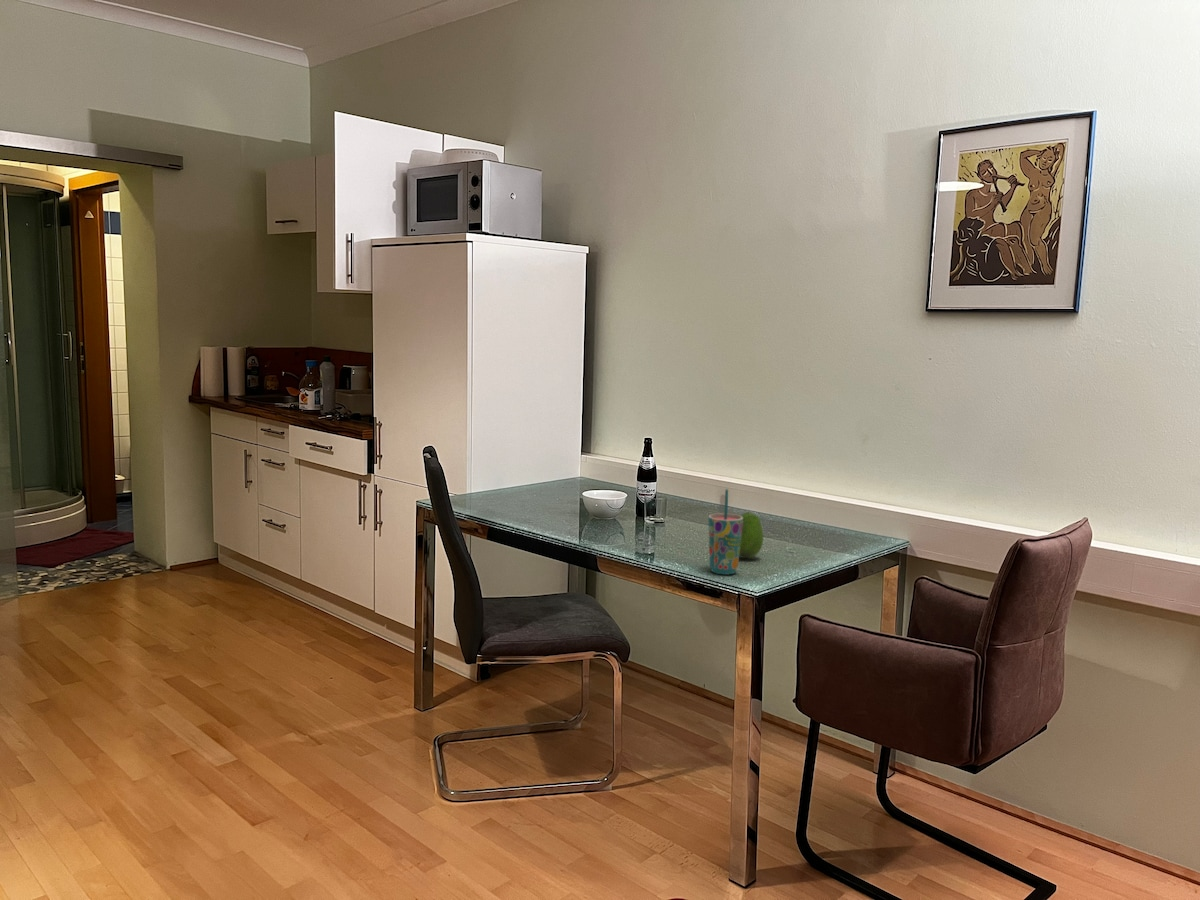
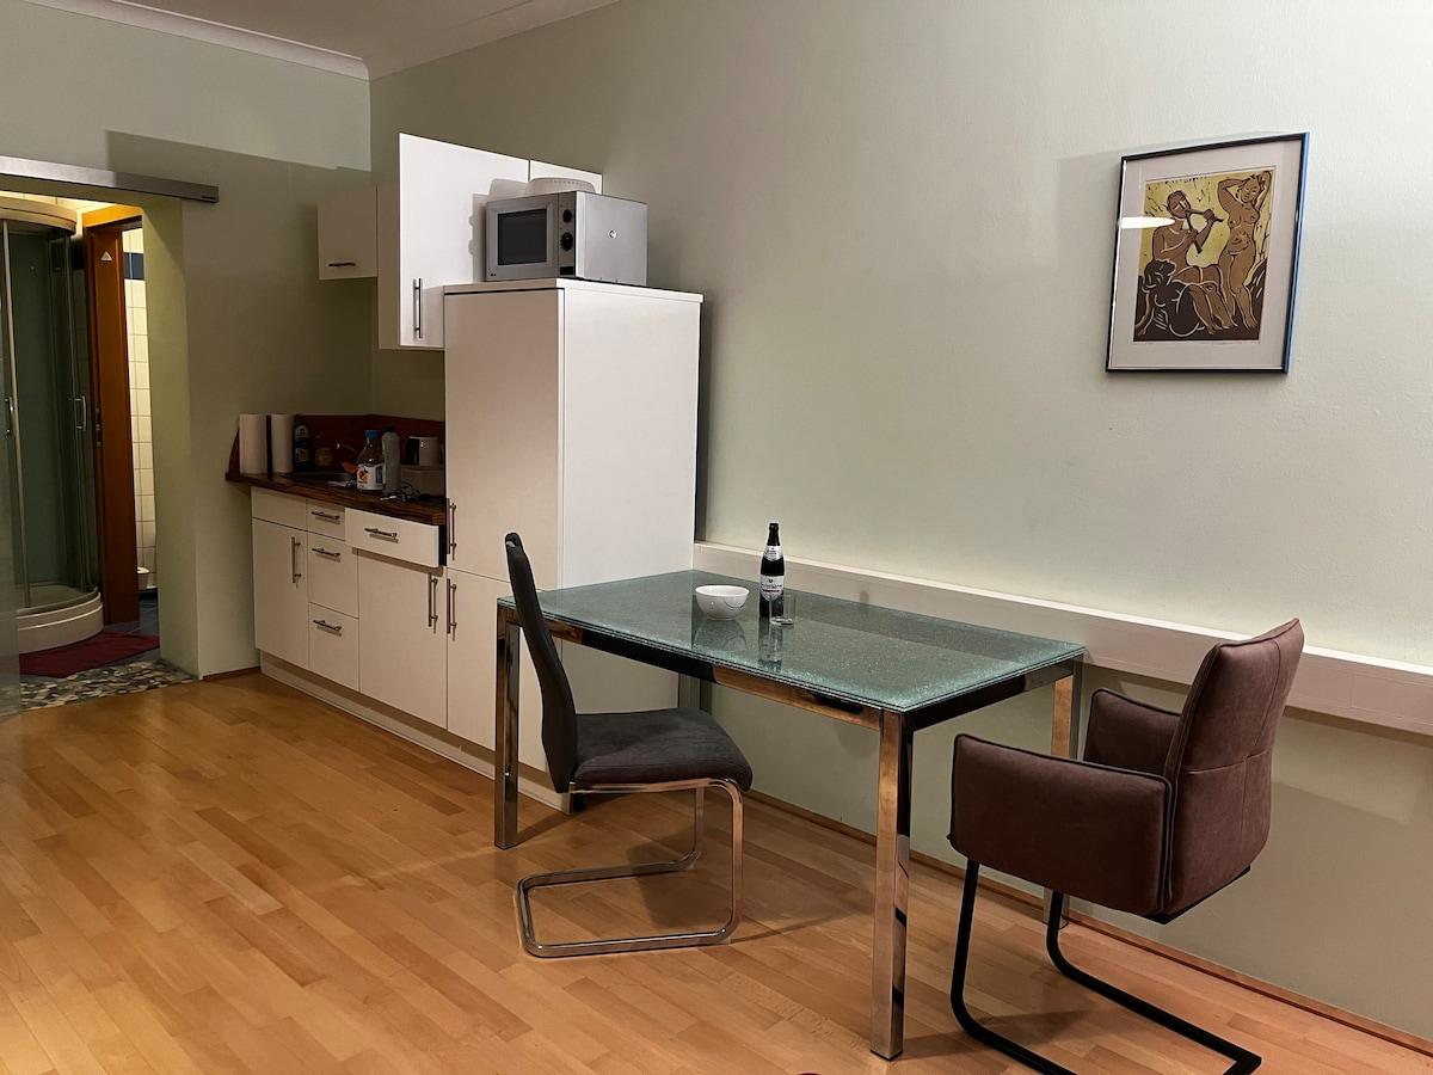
- fruit [739,511,764,559]
- cup [707,488,743,575]
